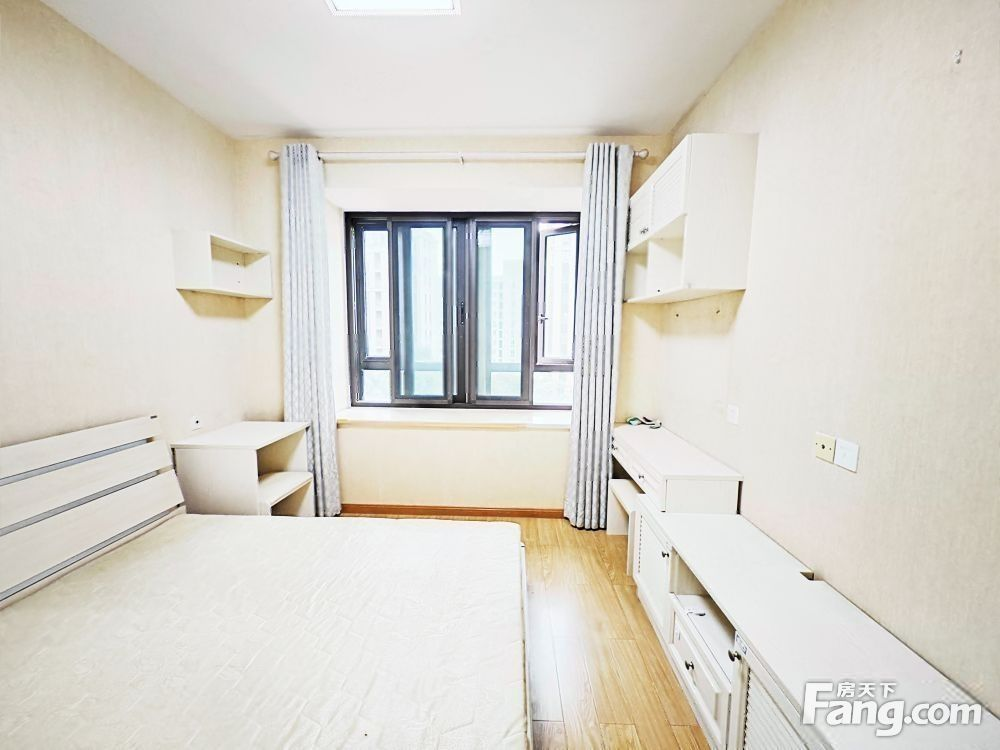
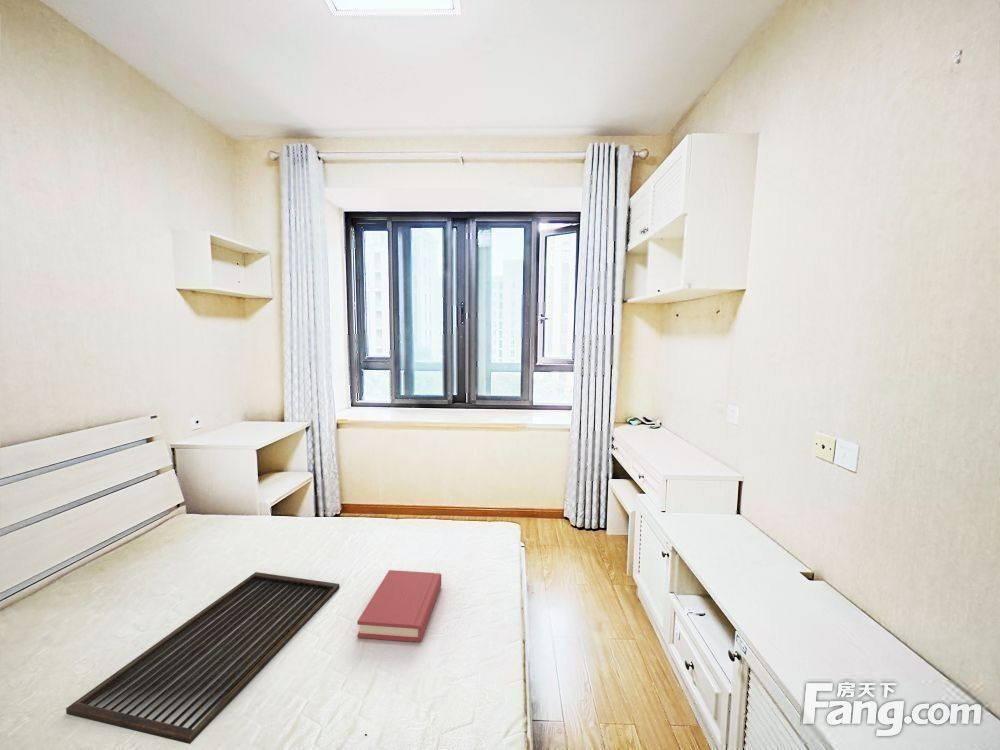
+ tray [65,571,341,745]
+ hardback book [356,569,442,643]
